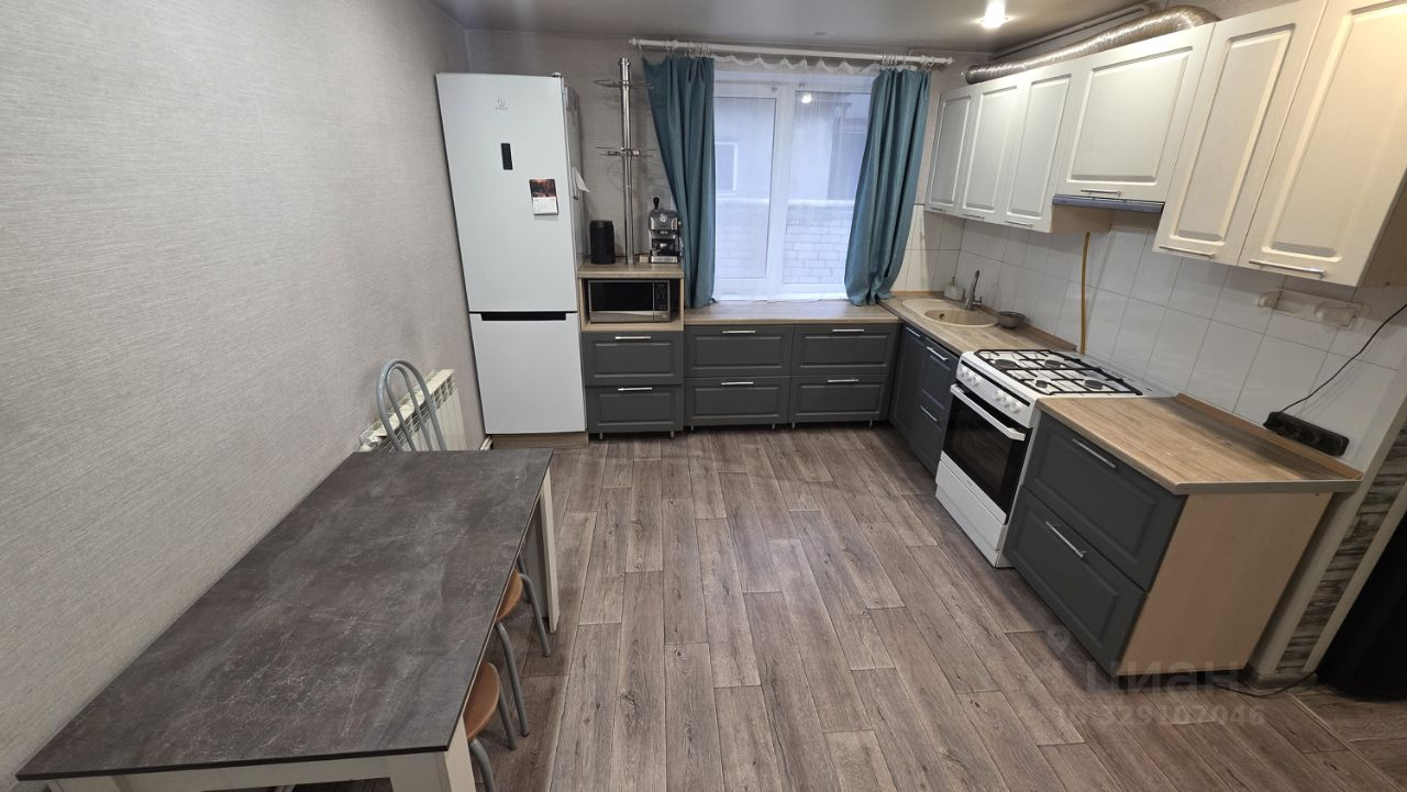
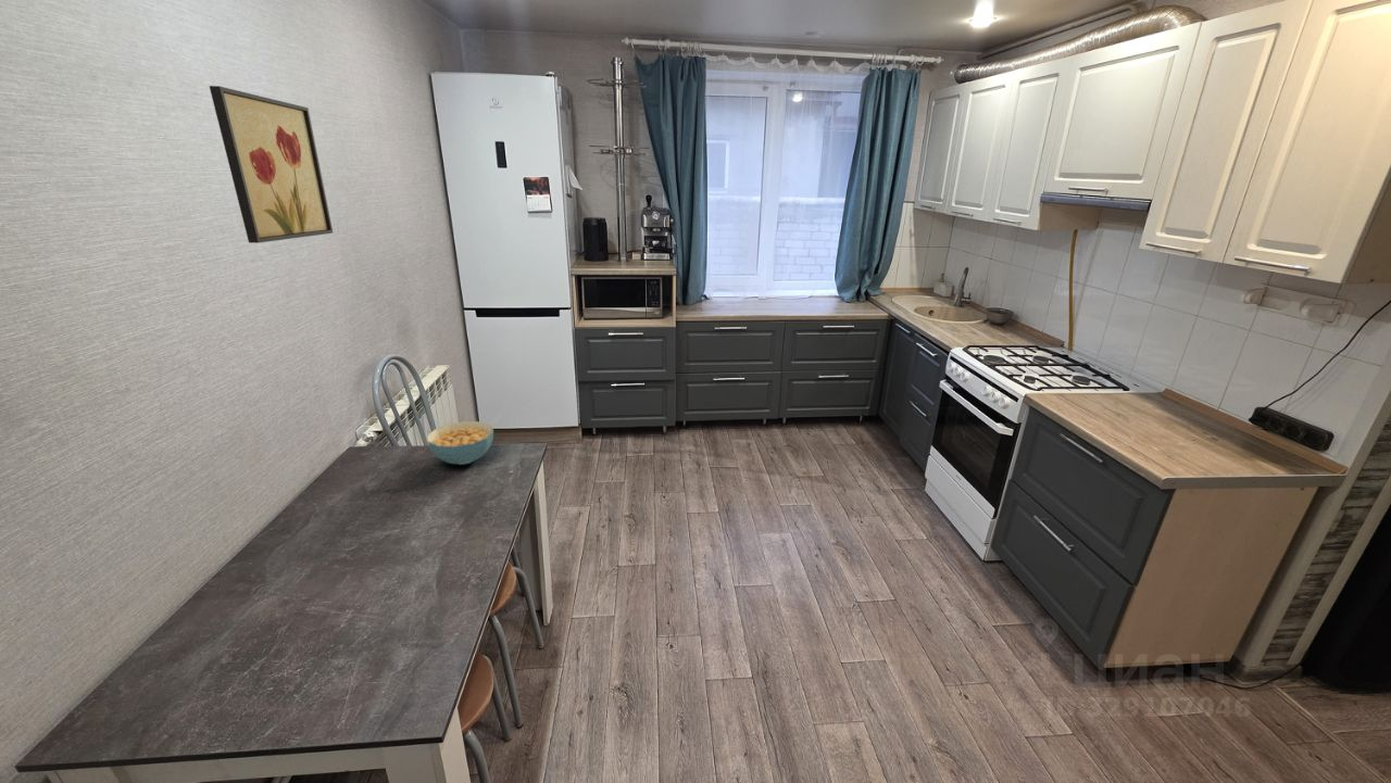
+ wall art [209,85,334,244]
+ cereal bowl [426,420,494,466]
